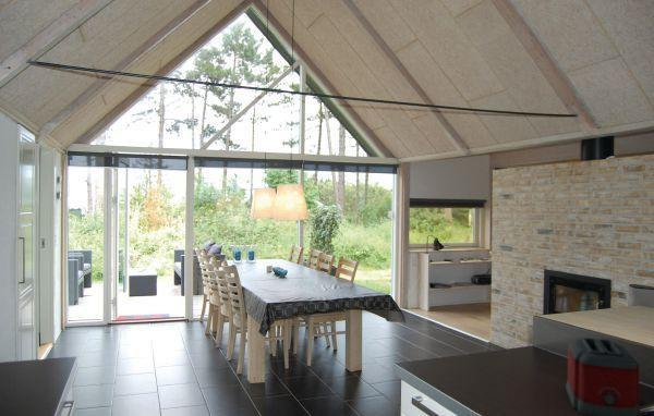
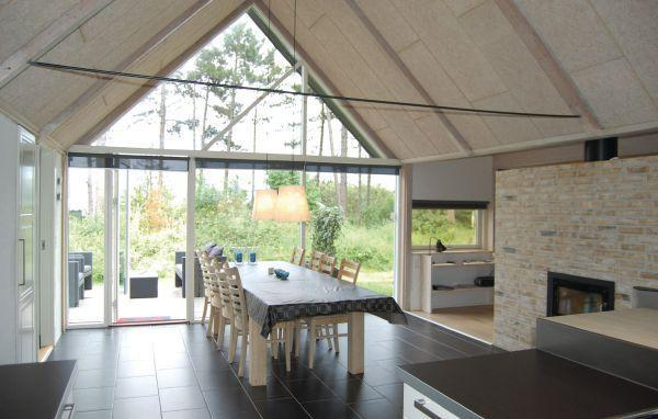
- toaster [565,337,641,416]
